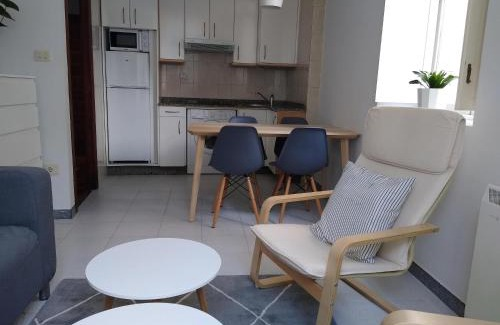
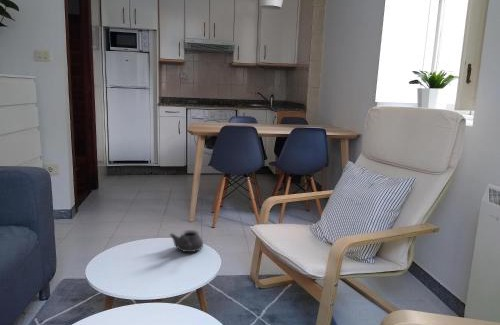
+ teapot [169,229,204,253]
